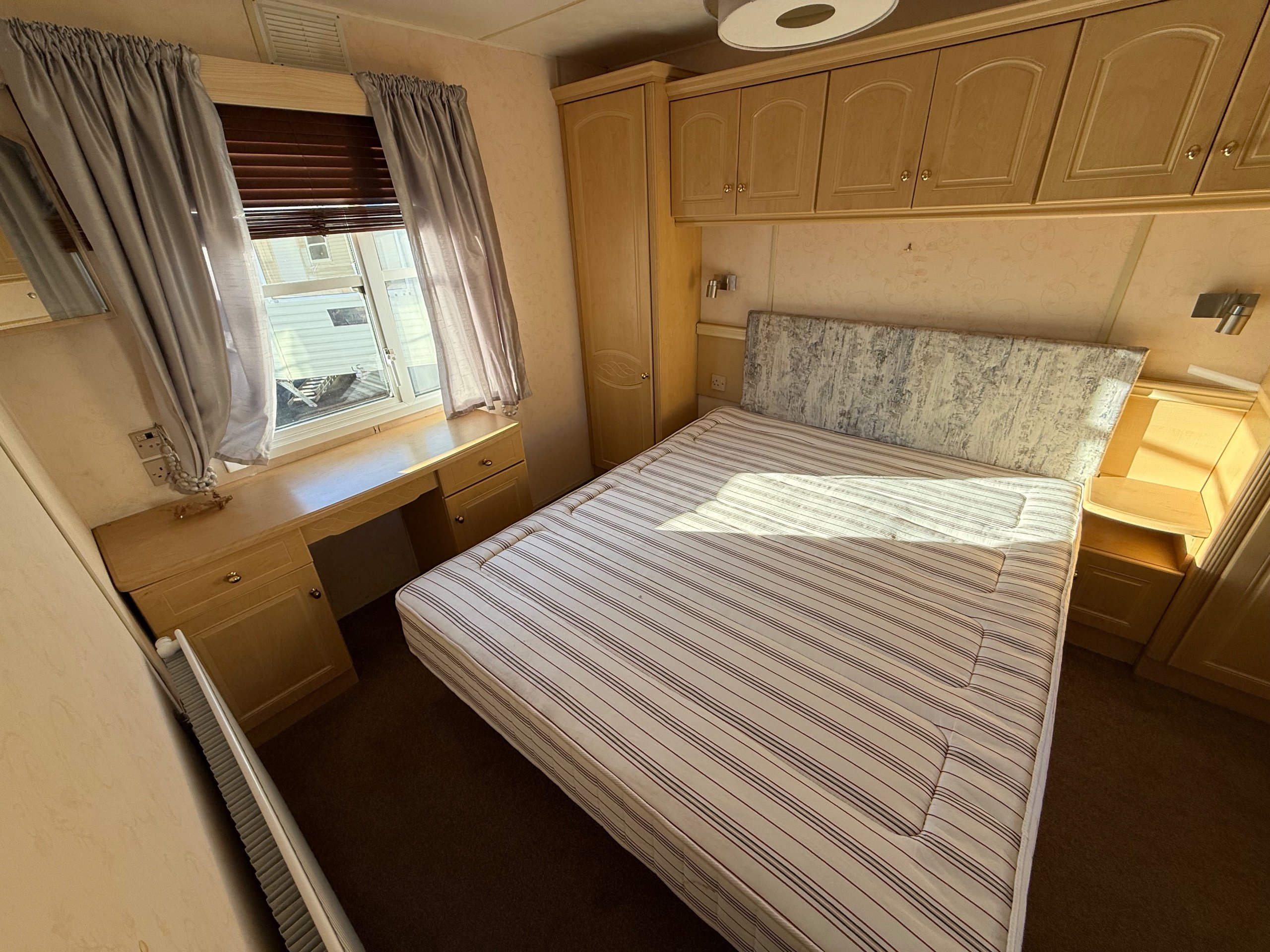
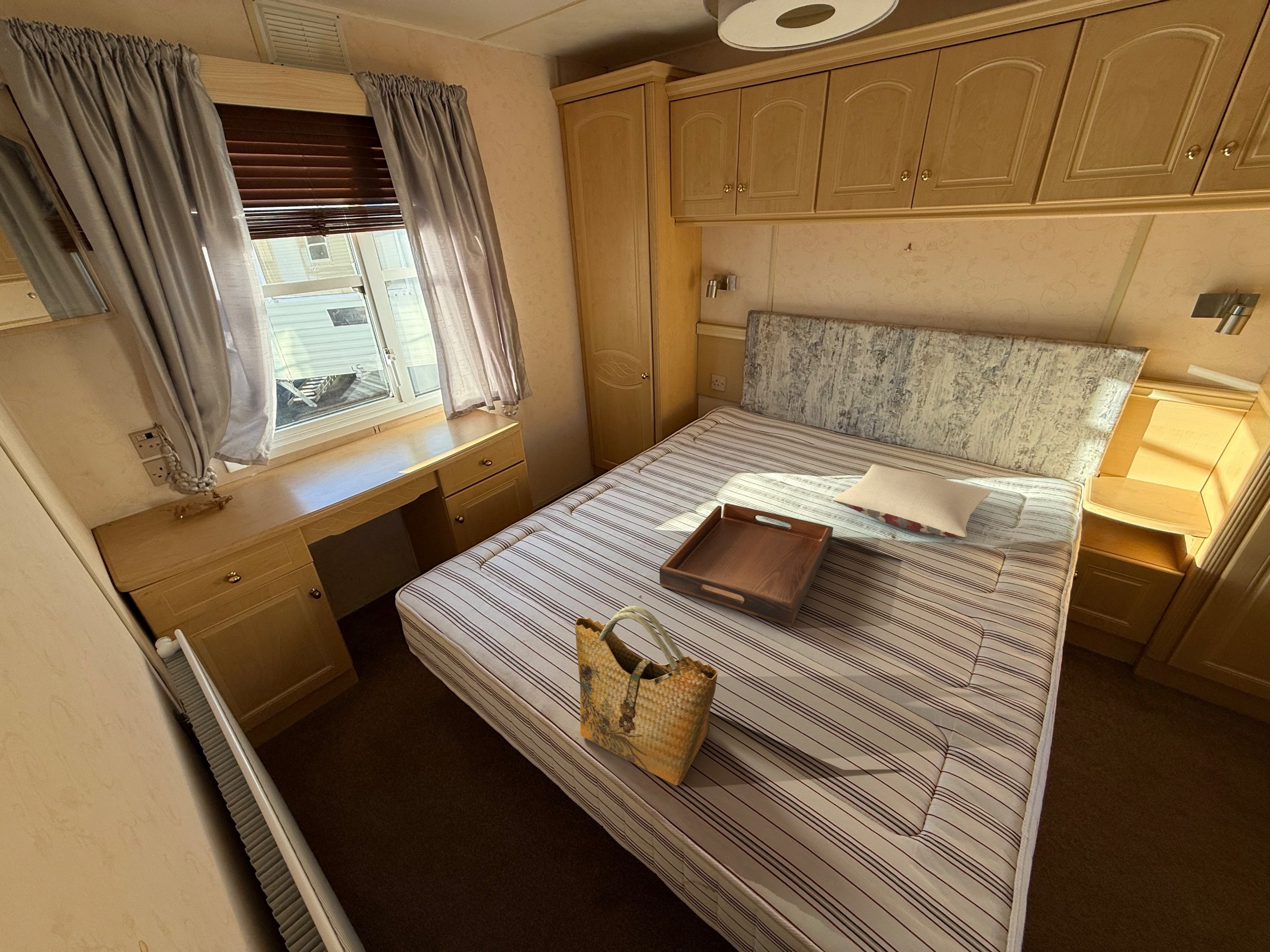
+ pillow [832,464,991,538]
+ serving tray [659,503,834,627]
+ grocery bag [574,605,718,786]
